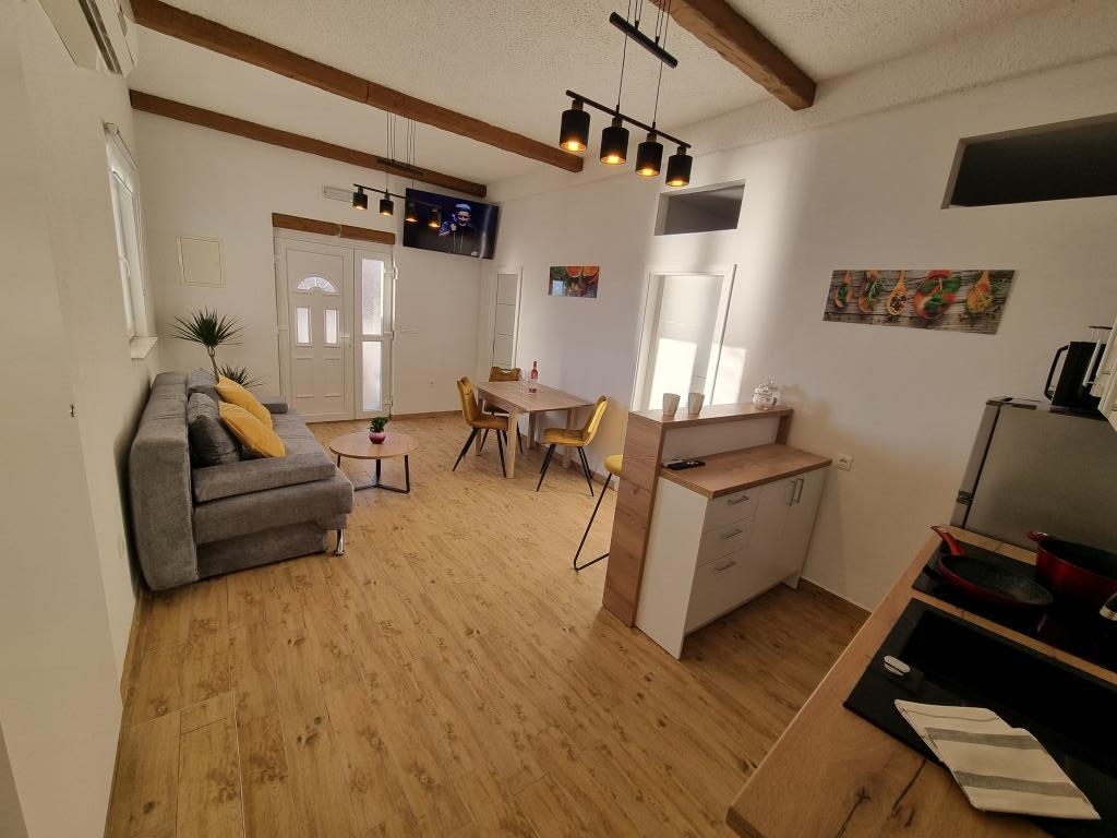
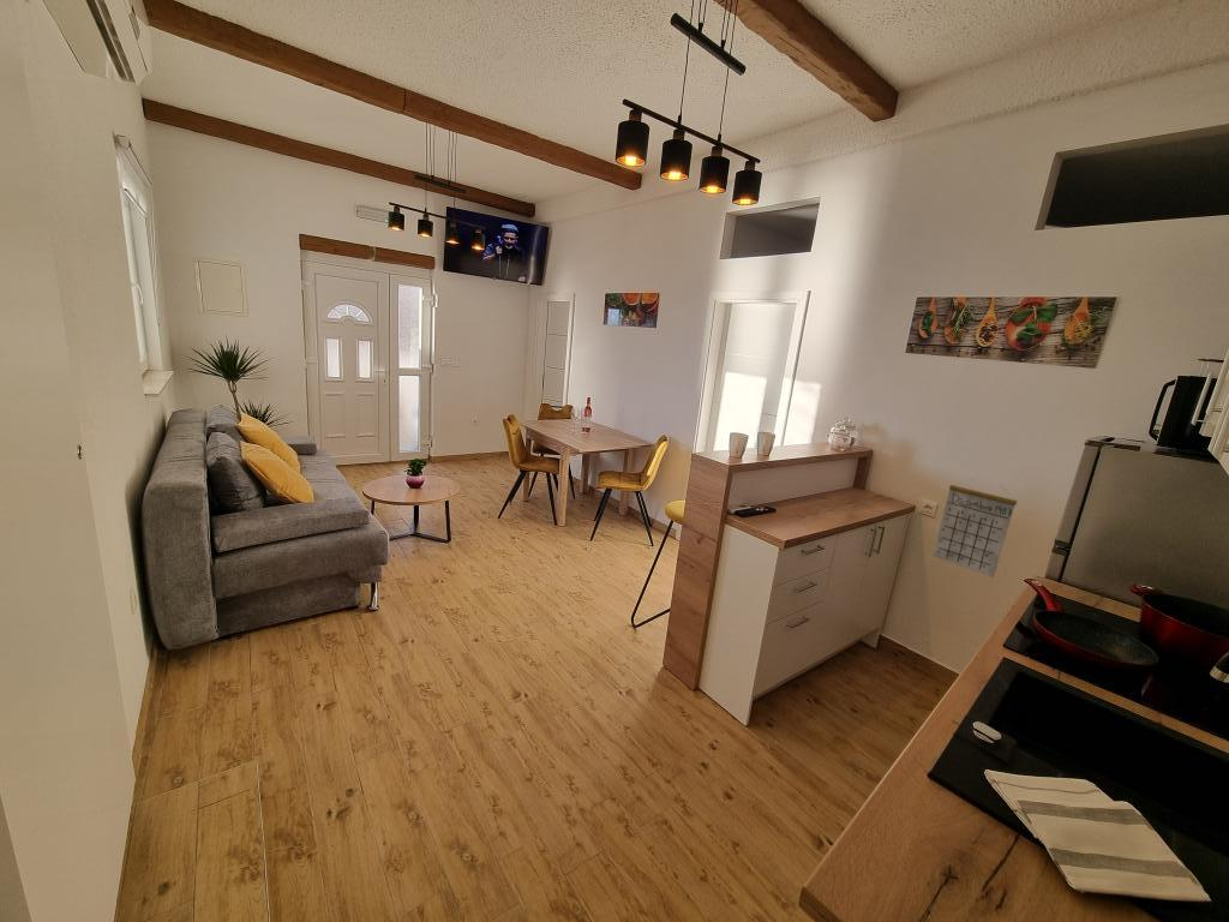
+ calendar [931,477,1018,579]
